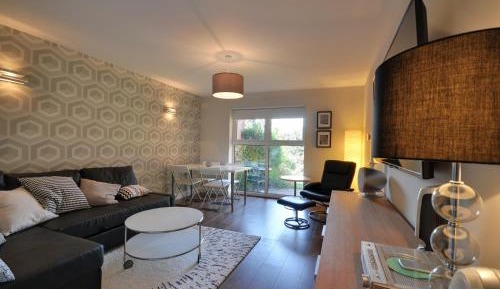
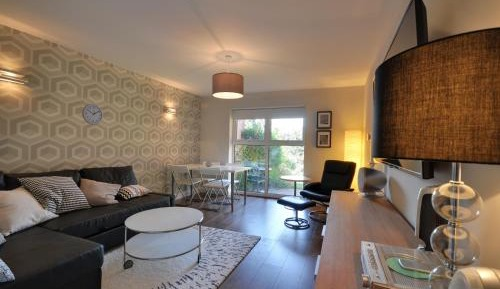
+ wall clock [81,103,104,126]
